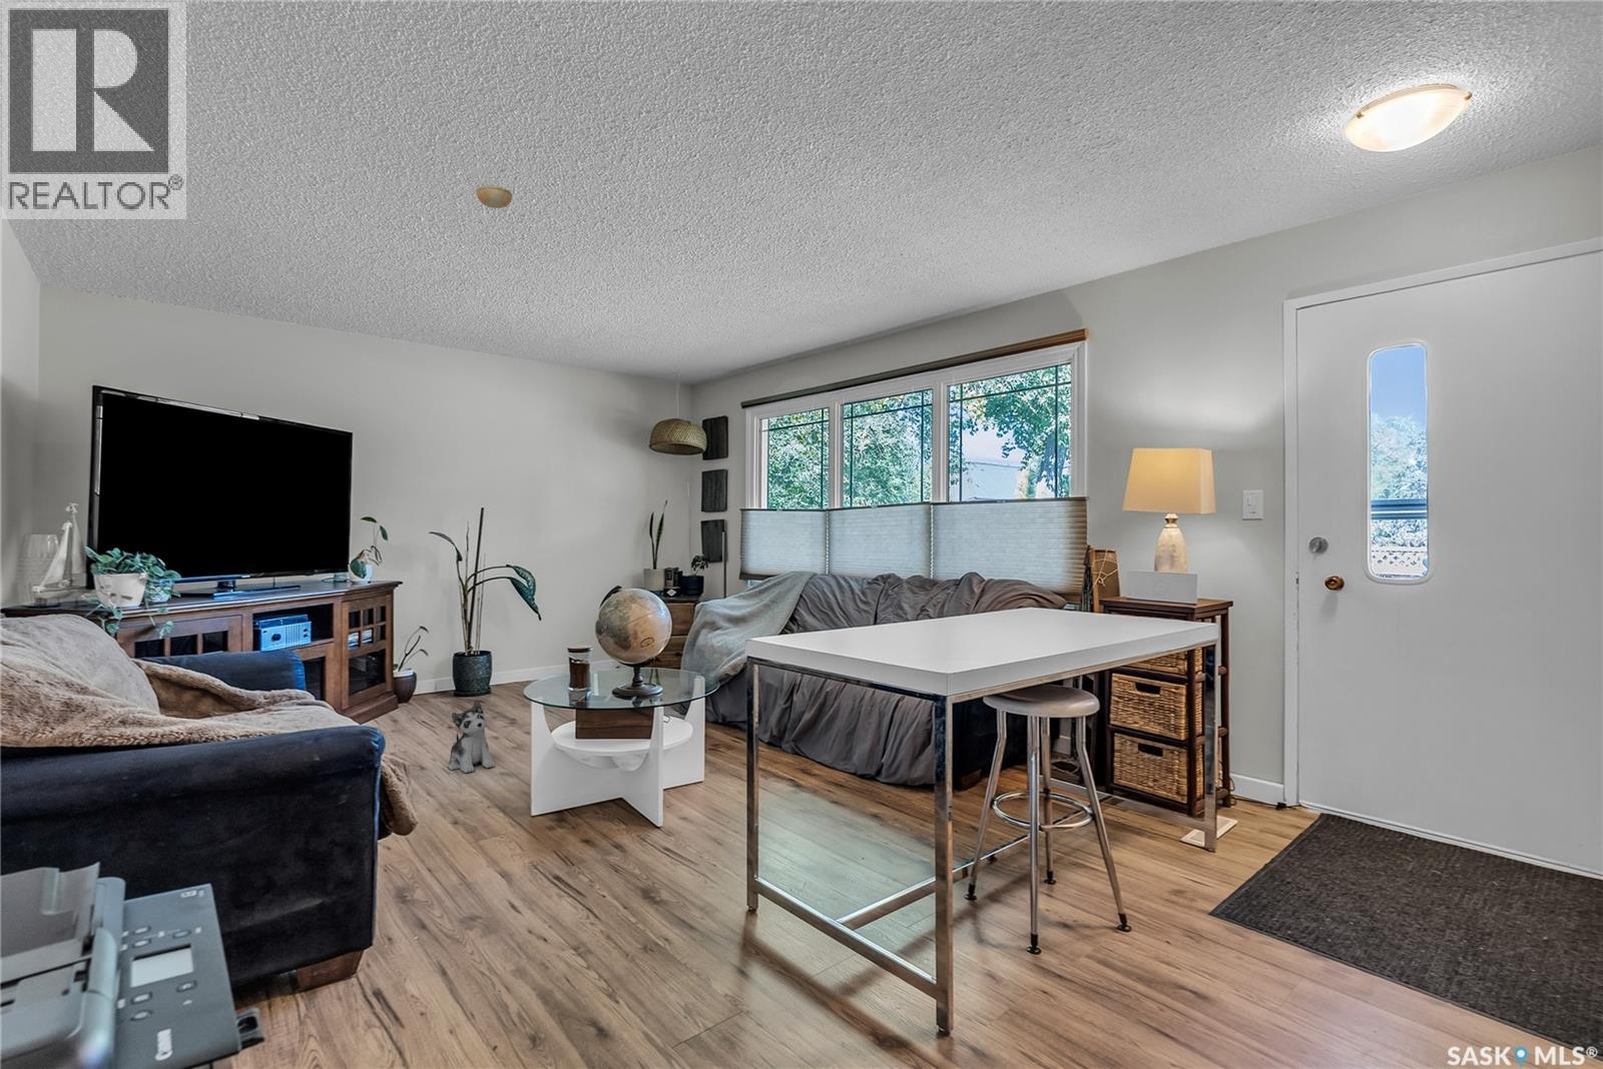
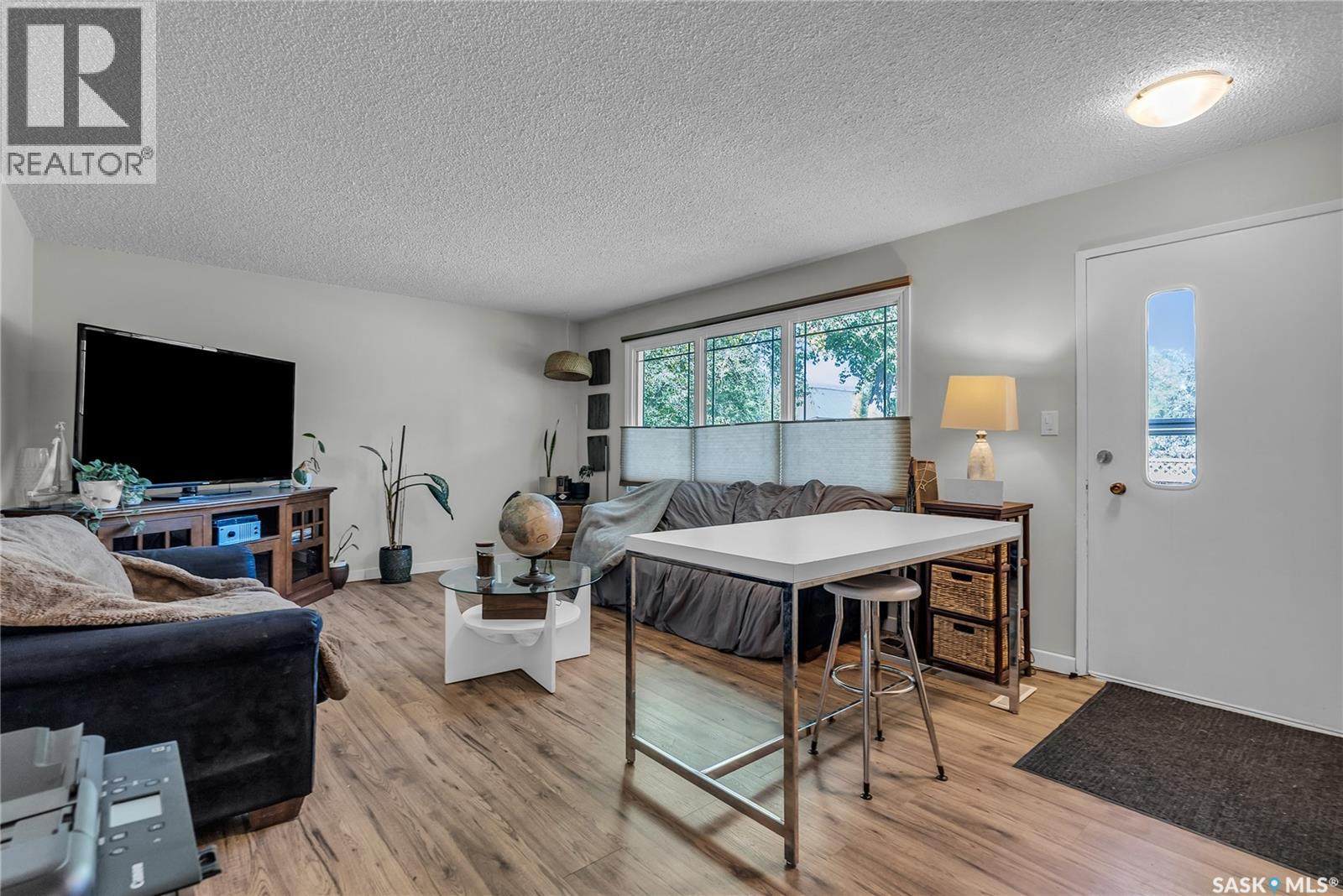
- smoke detector [475,184,513,209]
- plush toy [446,699,495,774]
